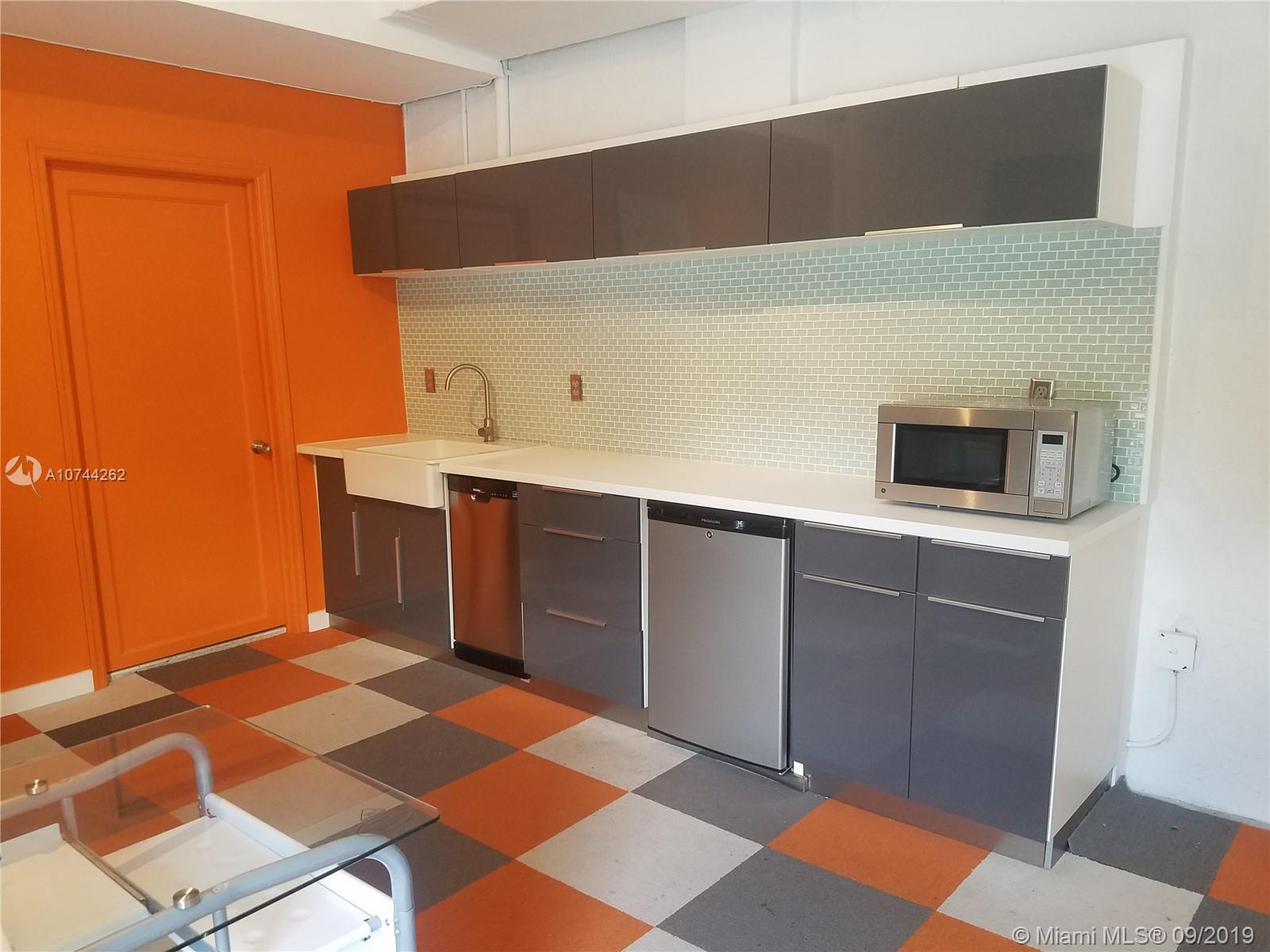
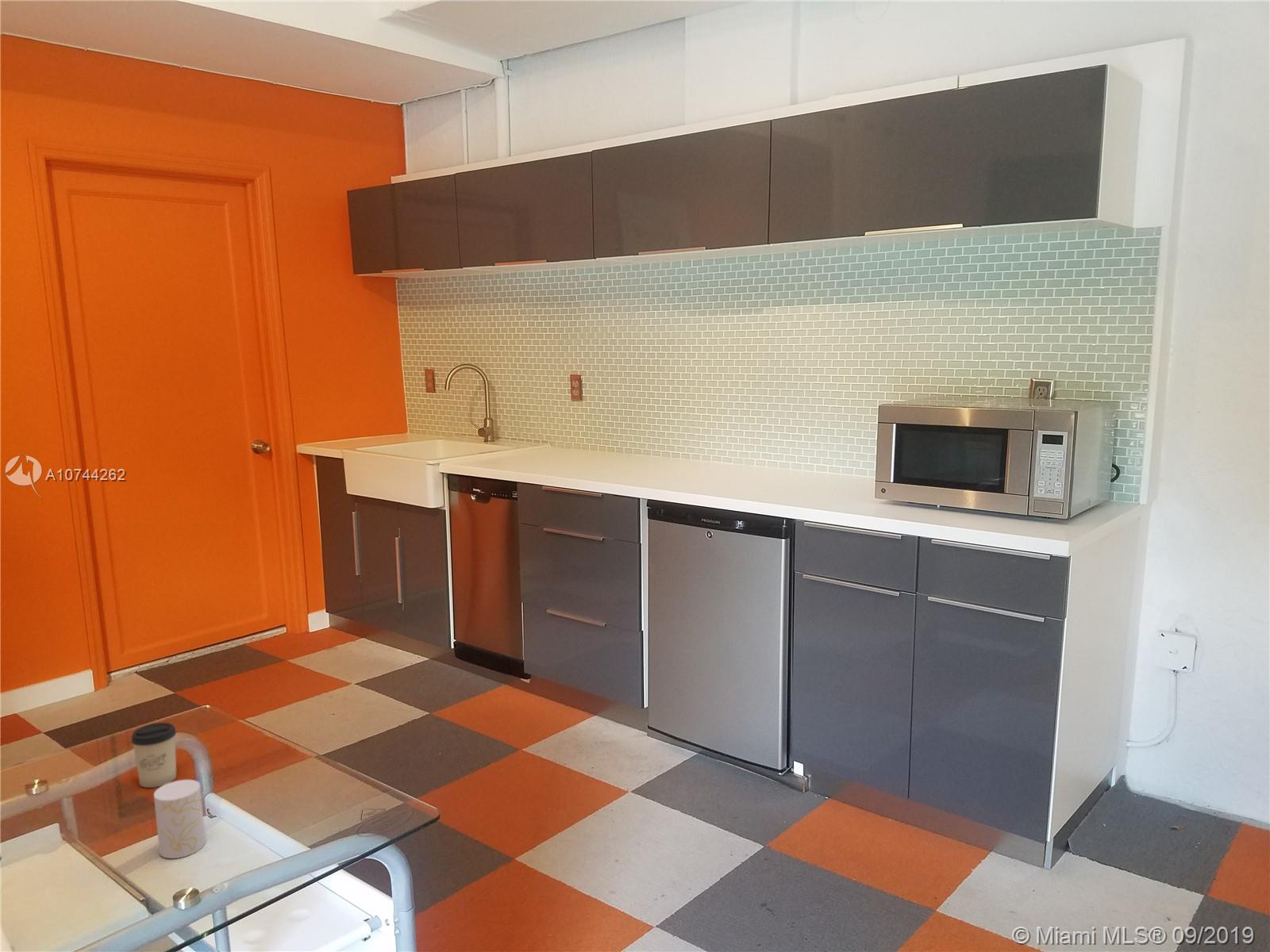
+ cup [130,722,177,789]
+ cup [153,779,206,859]
